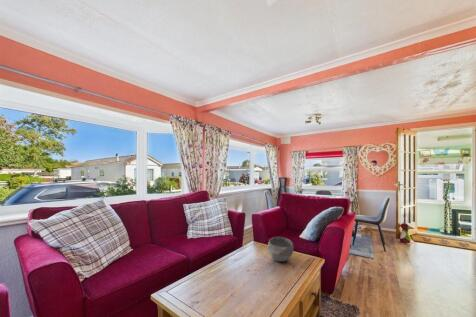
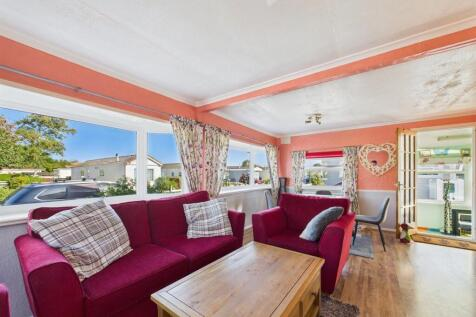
- bowl [267,236,295,262]
